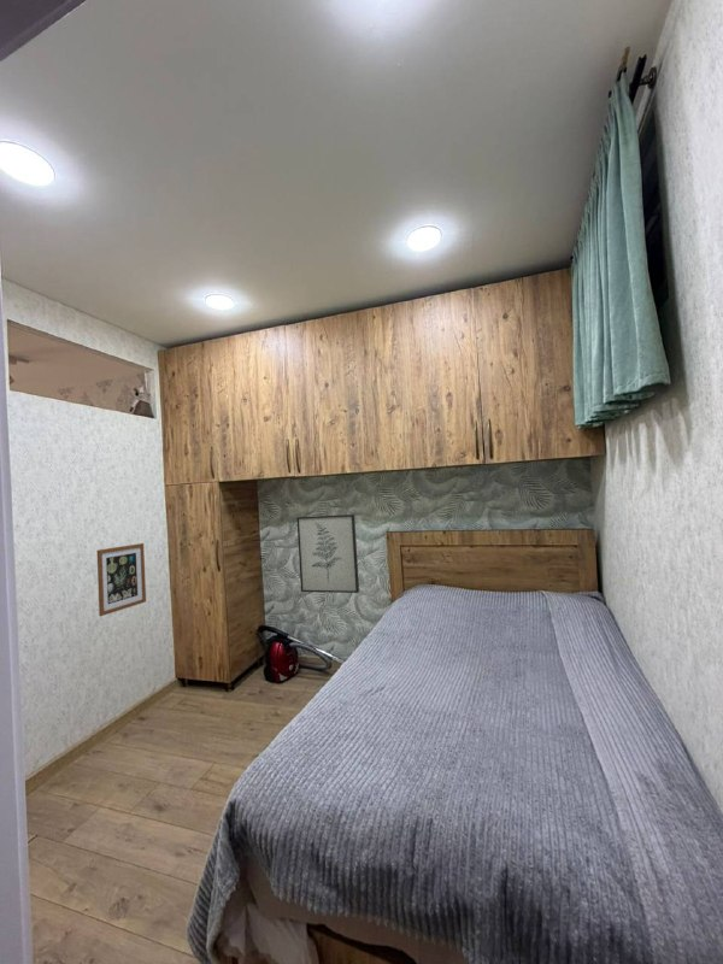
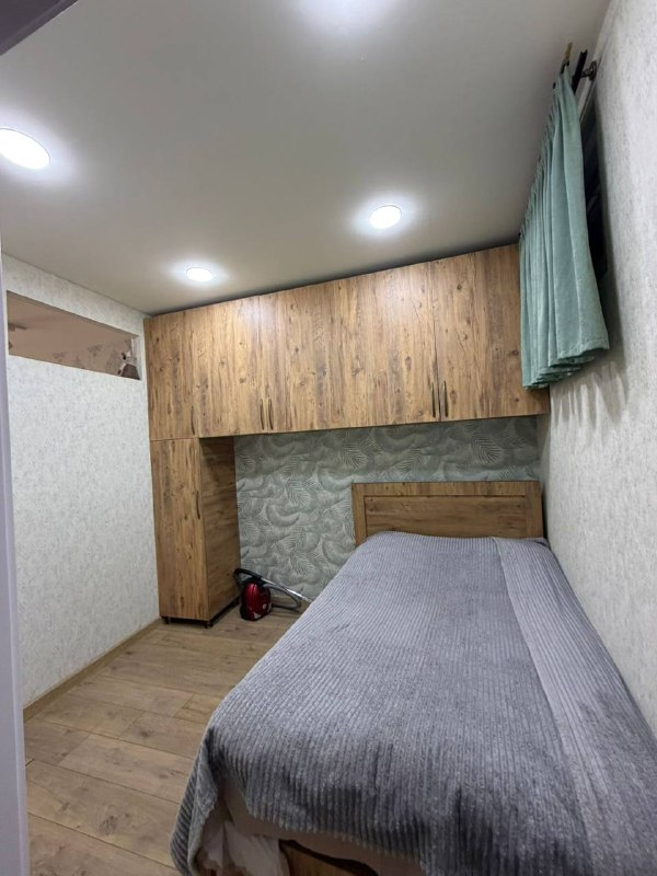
- wall art [295,513,360,594]
- wall art [96,542,147,617]
